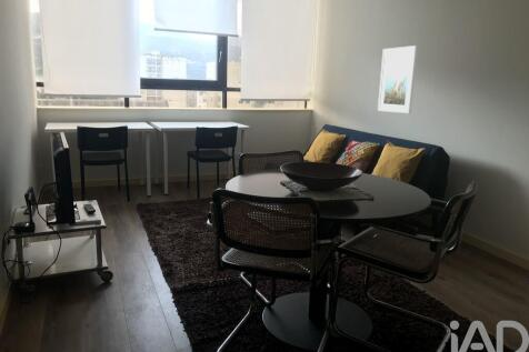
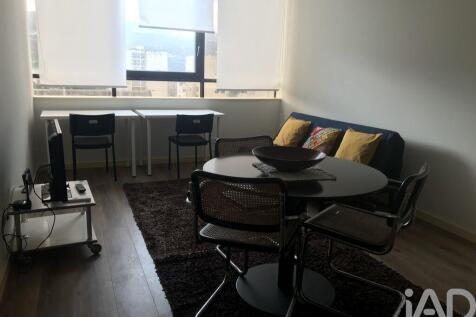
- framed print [377,44,419,114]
